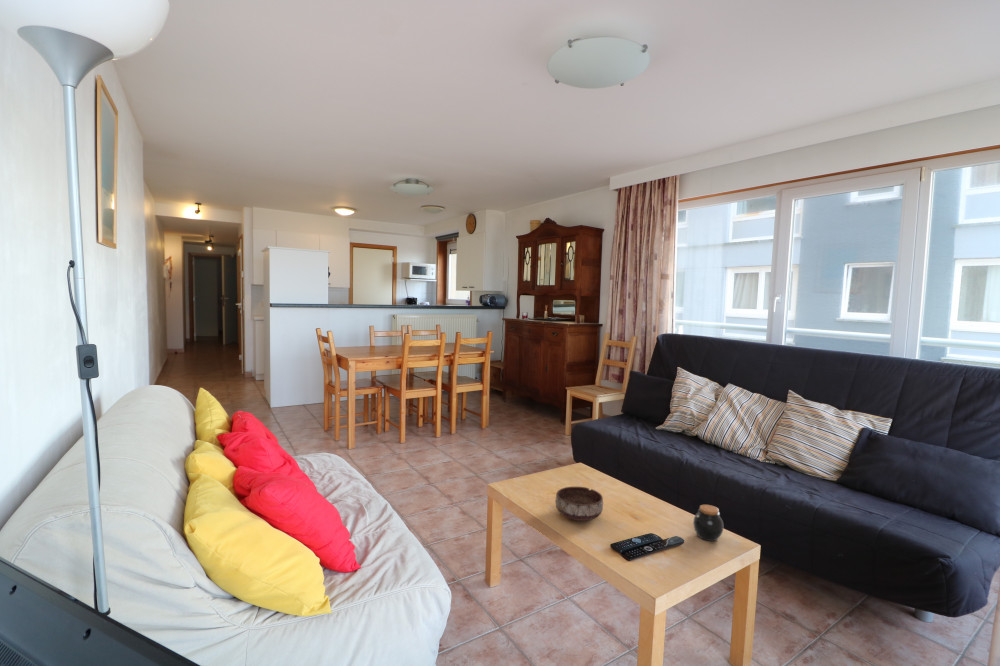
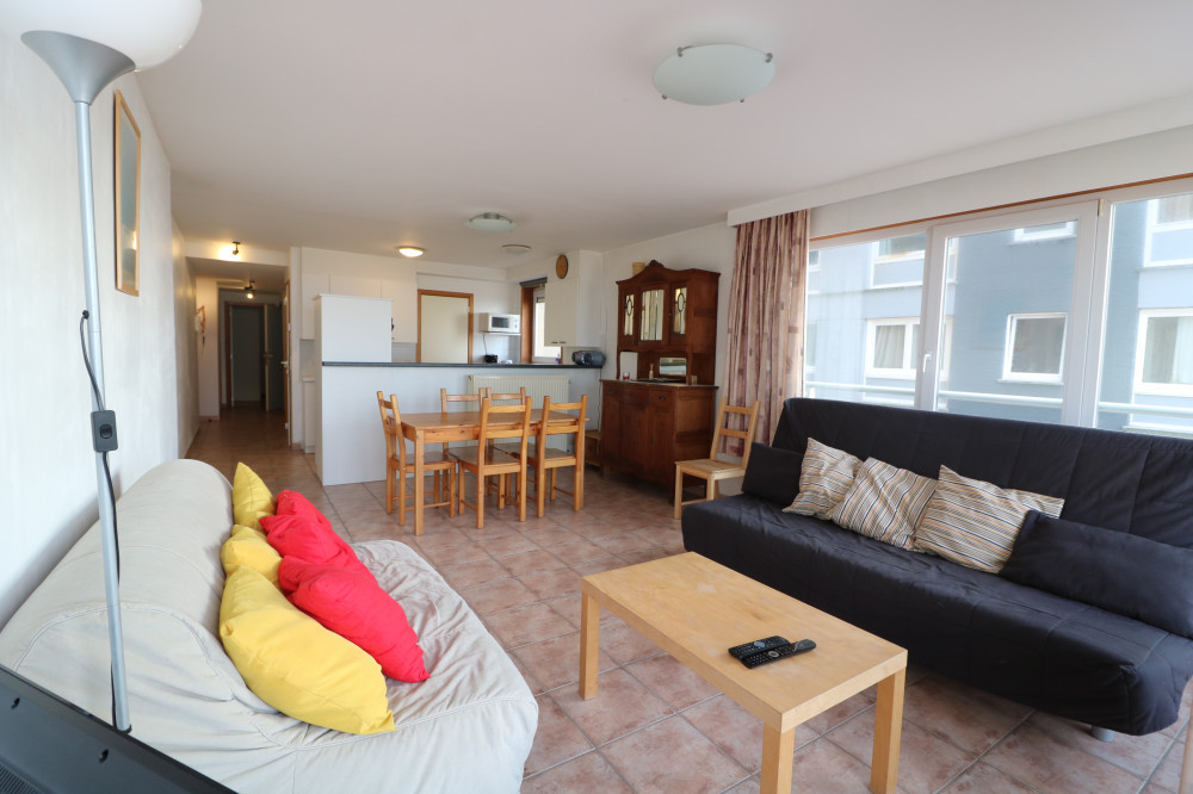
- bowl [555,486,604,522]
- jar [692,504,724,542]
